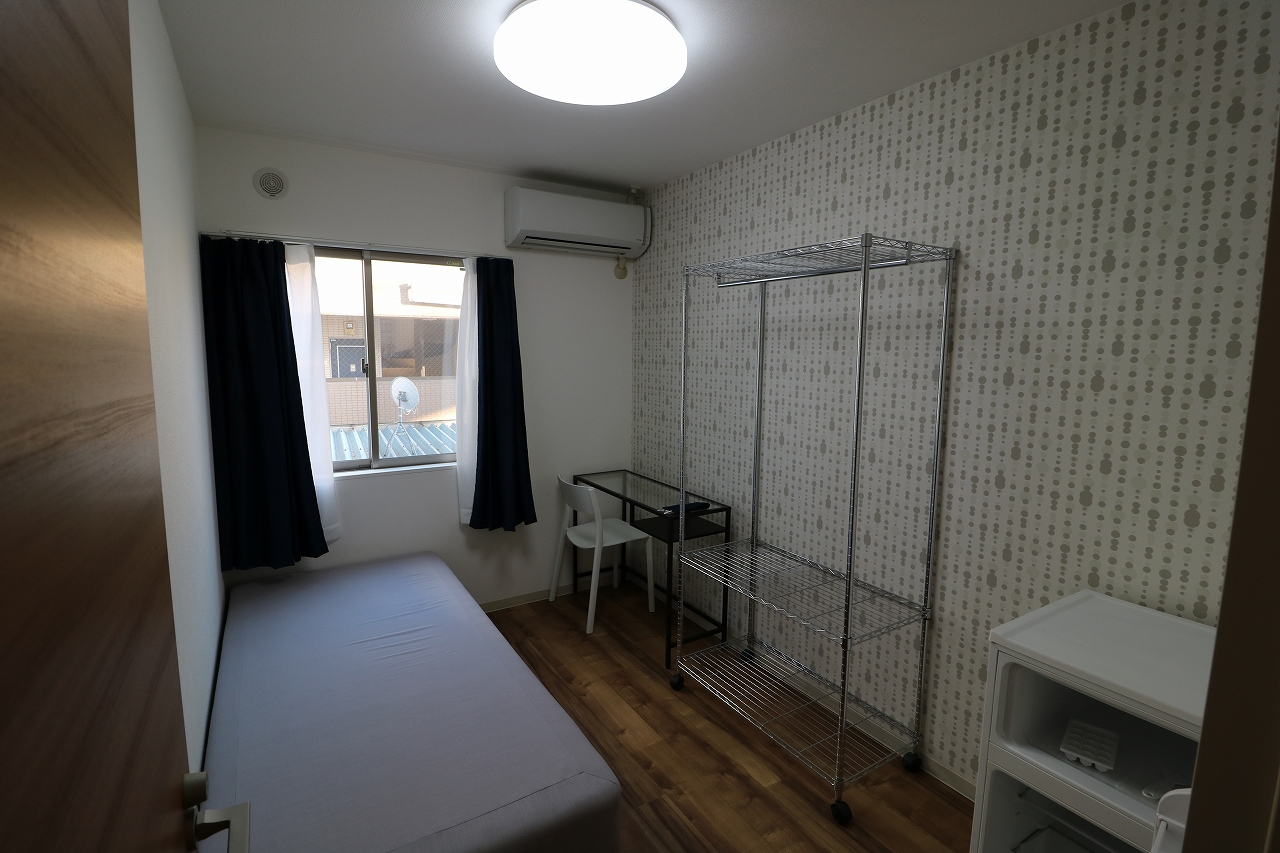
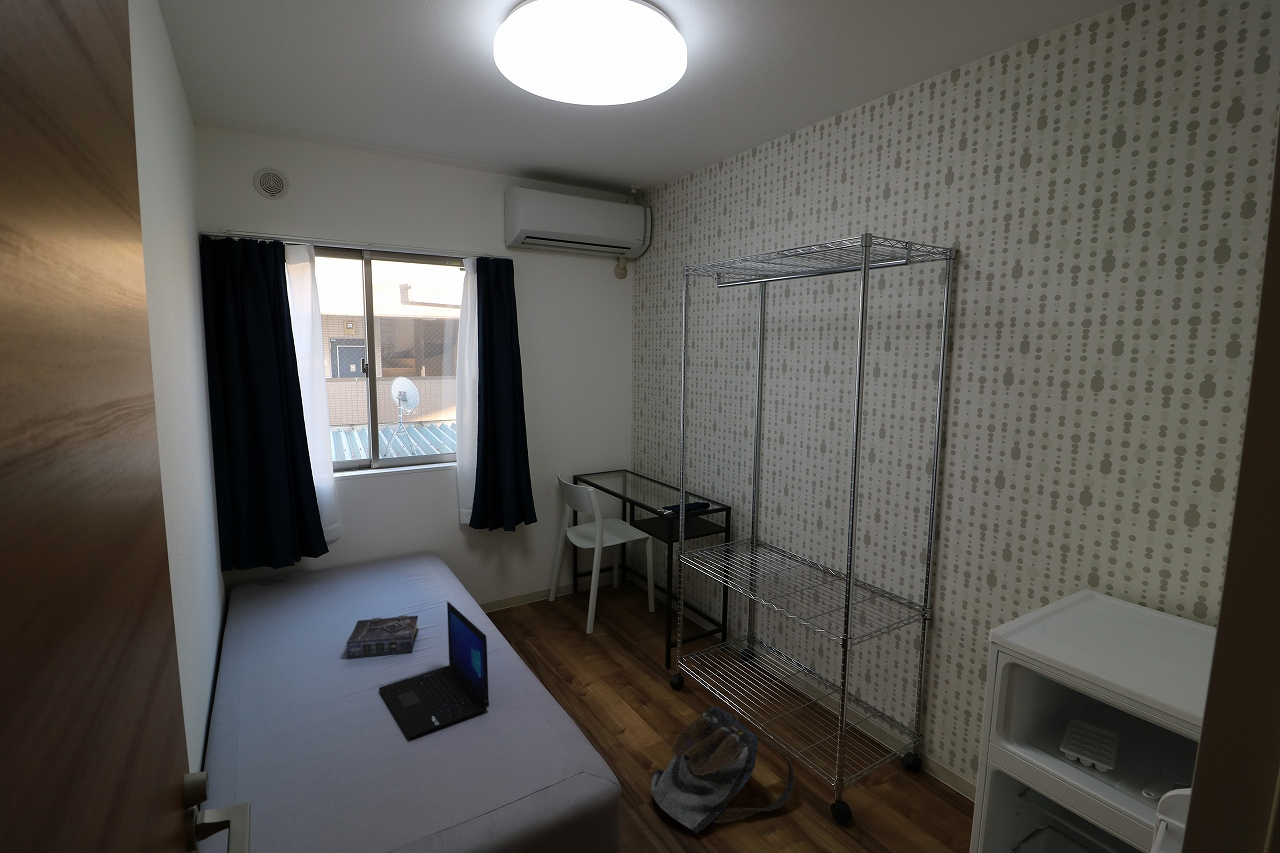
+ book [346,614,419,659]
+ laptop [378,601,490,740]
+ backpack [650,706,796,834]
